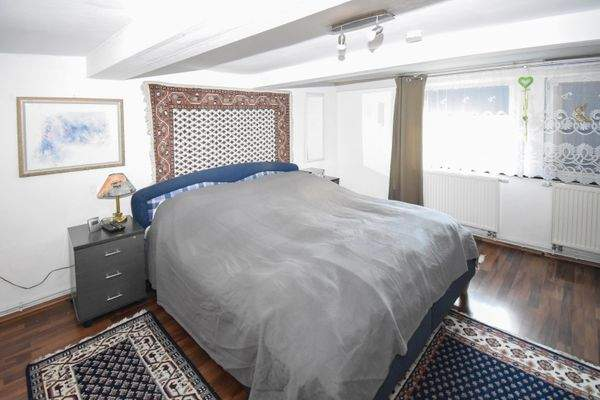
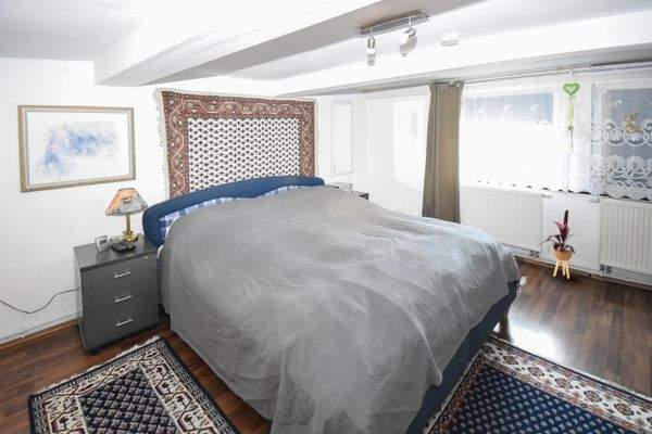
+ house plant [538,208,580,279]
